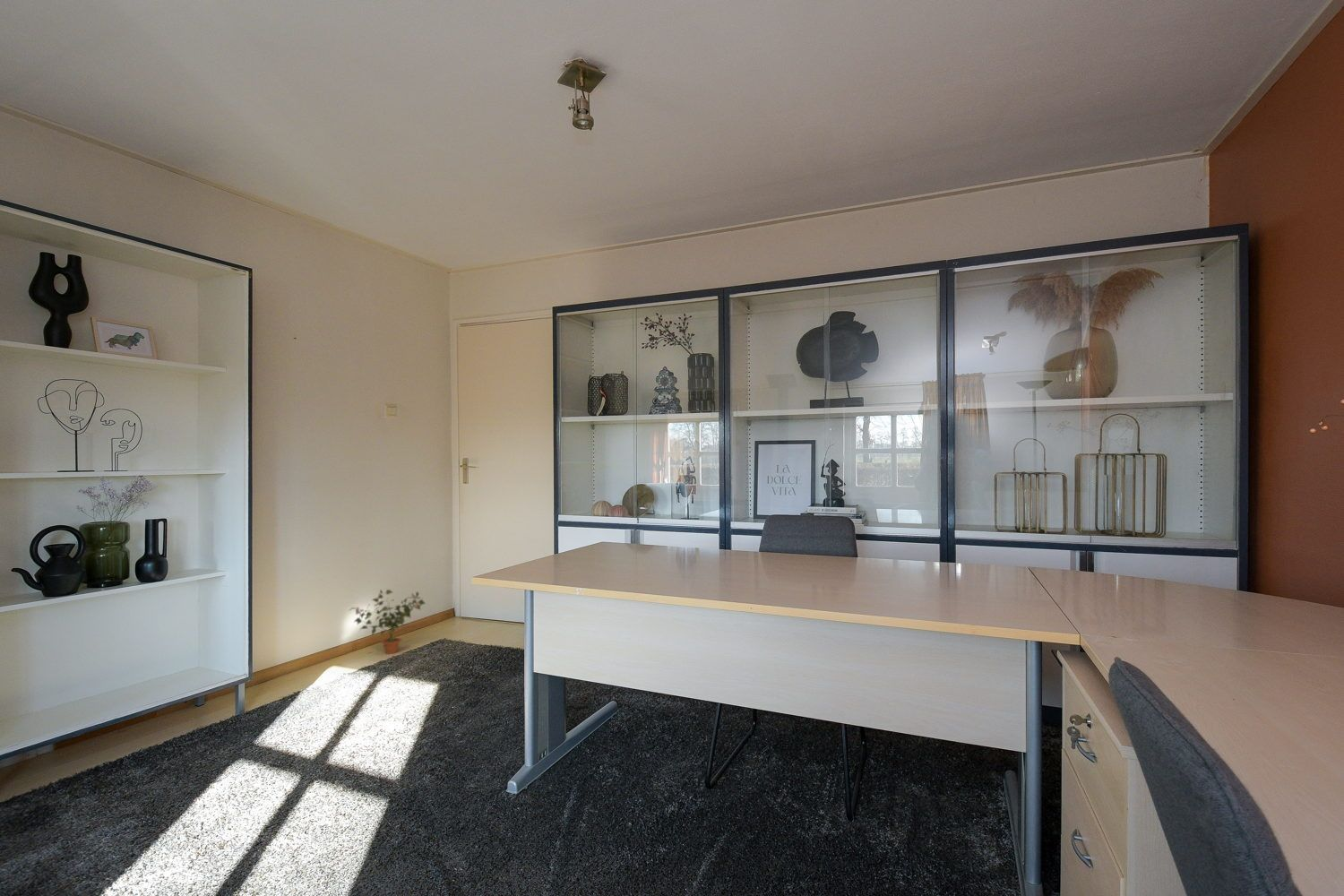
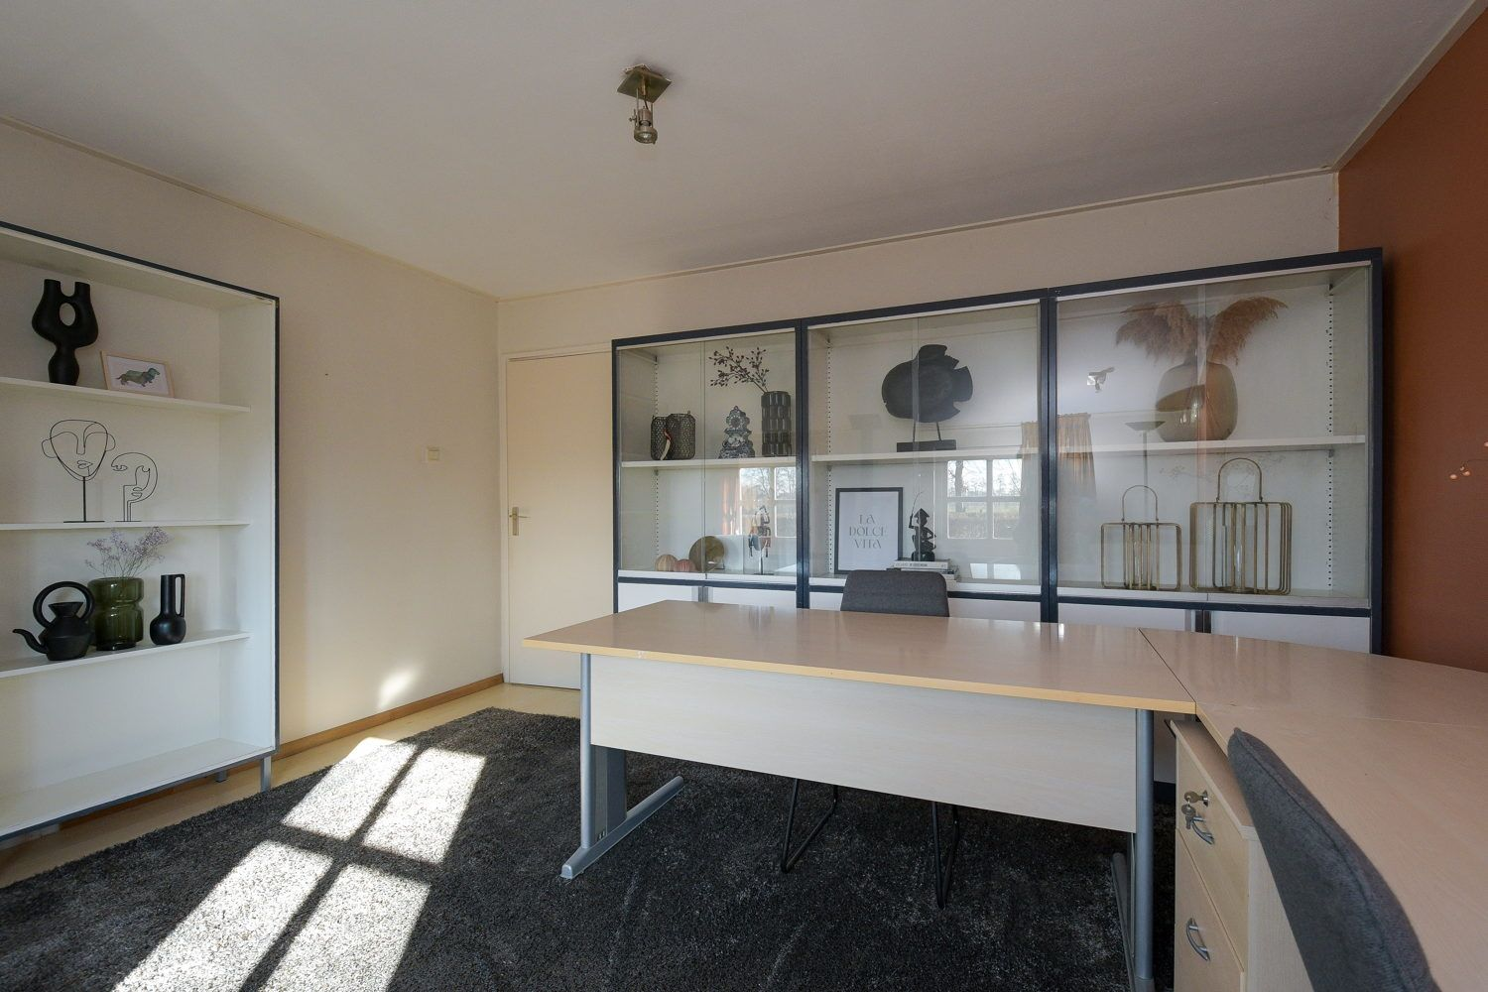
- potted plant [349,589,426,655]
